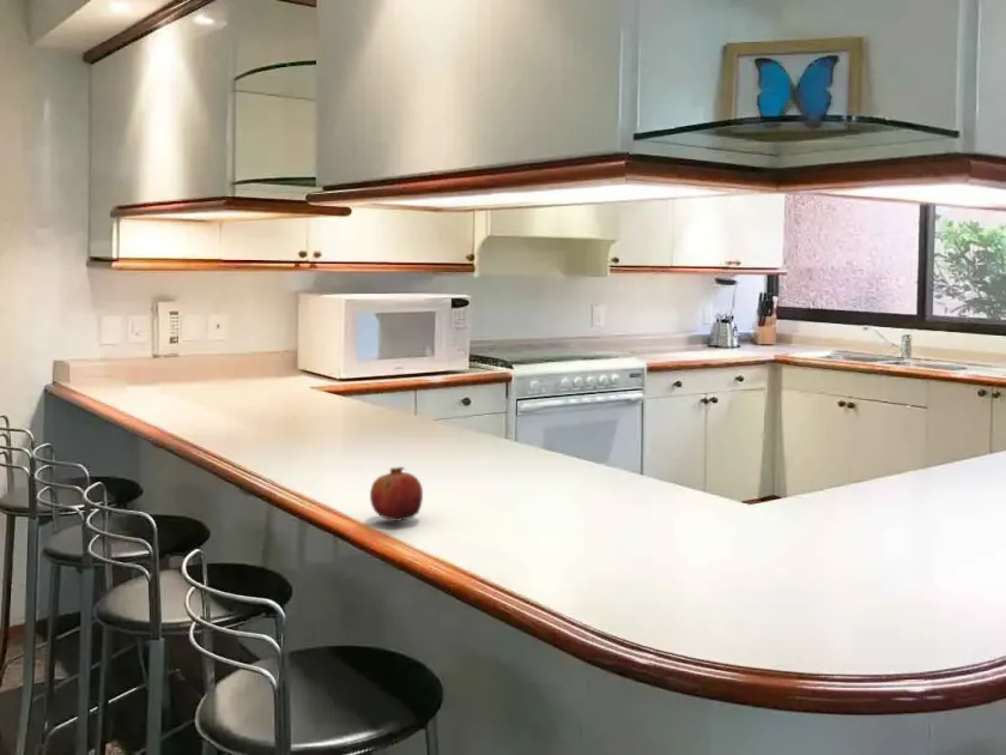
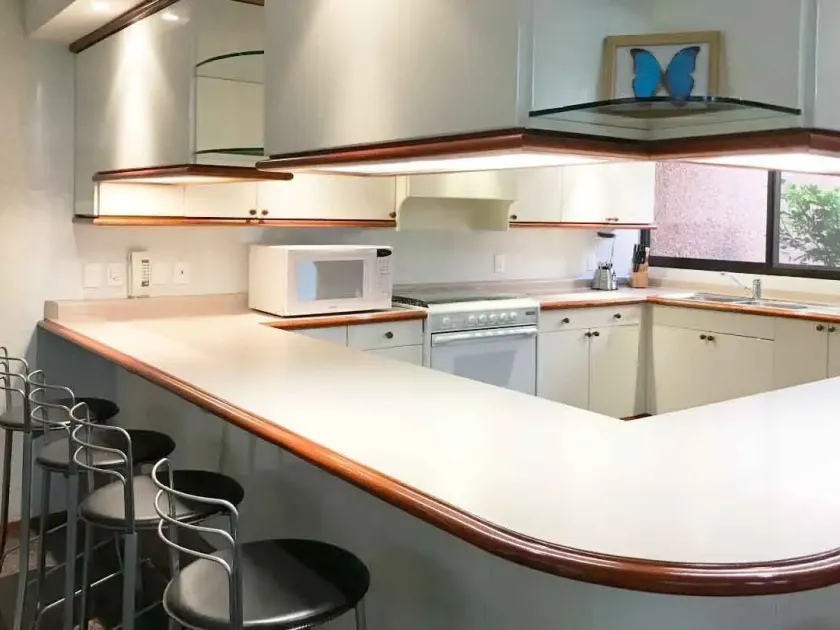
- fruit [369,466,424,523]
